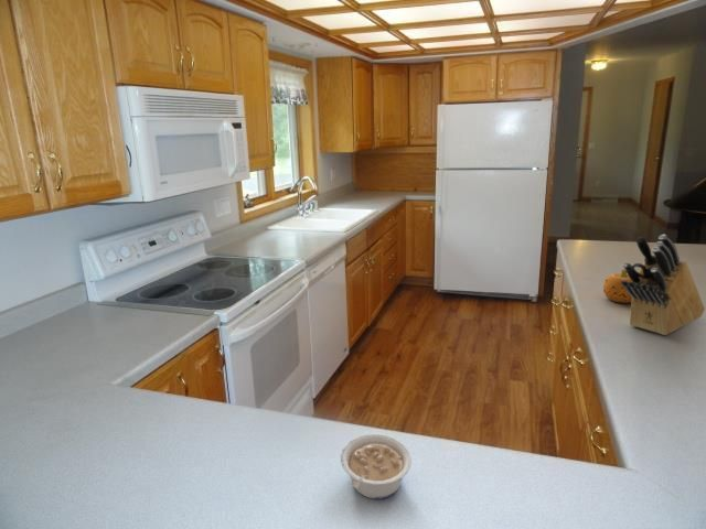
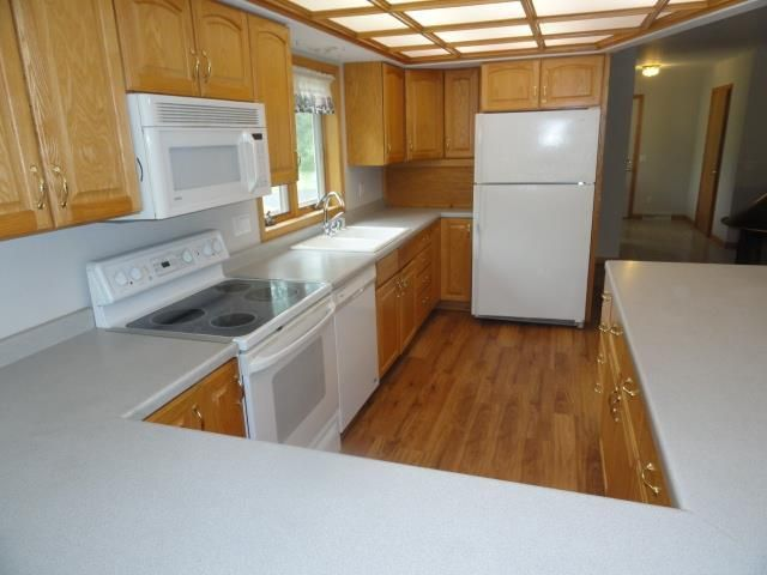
- fruit [602,268,632,304]
- knife block [621,234,706,336]
- legume [340,433,413,500]
